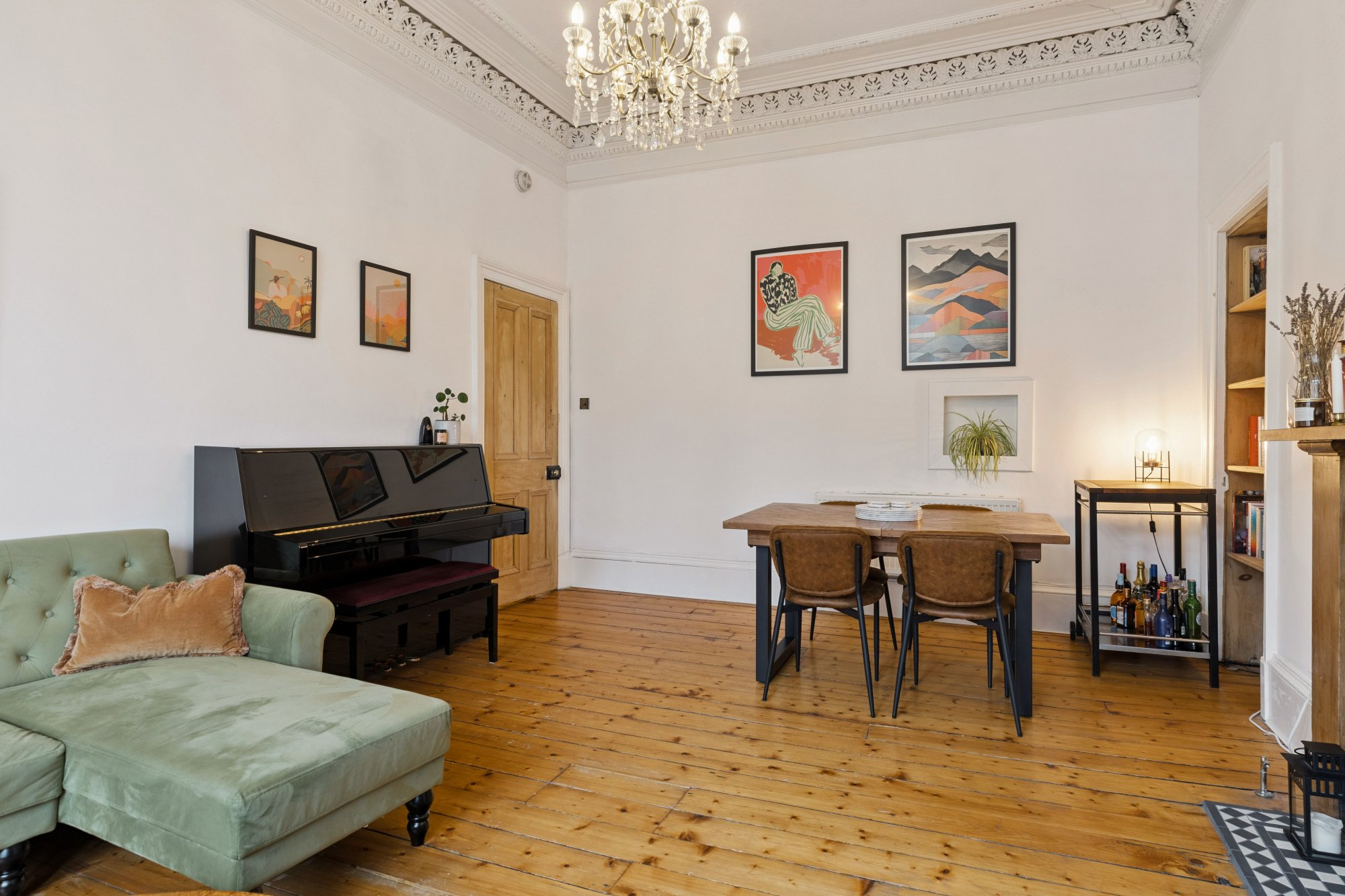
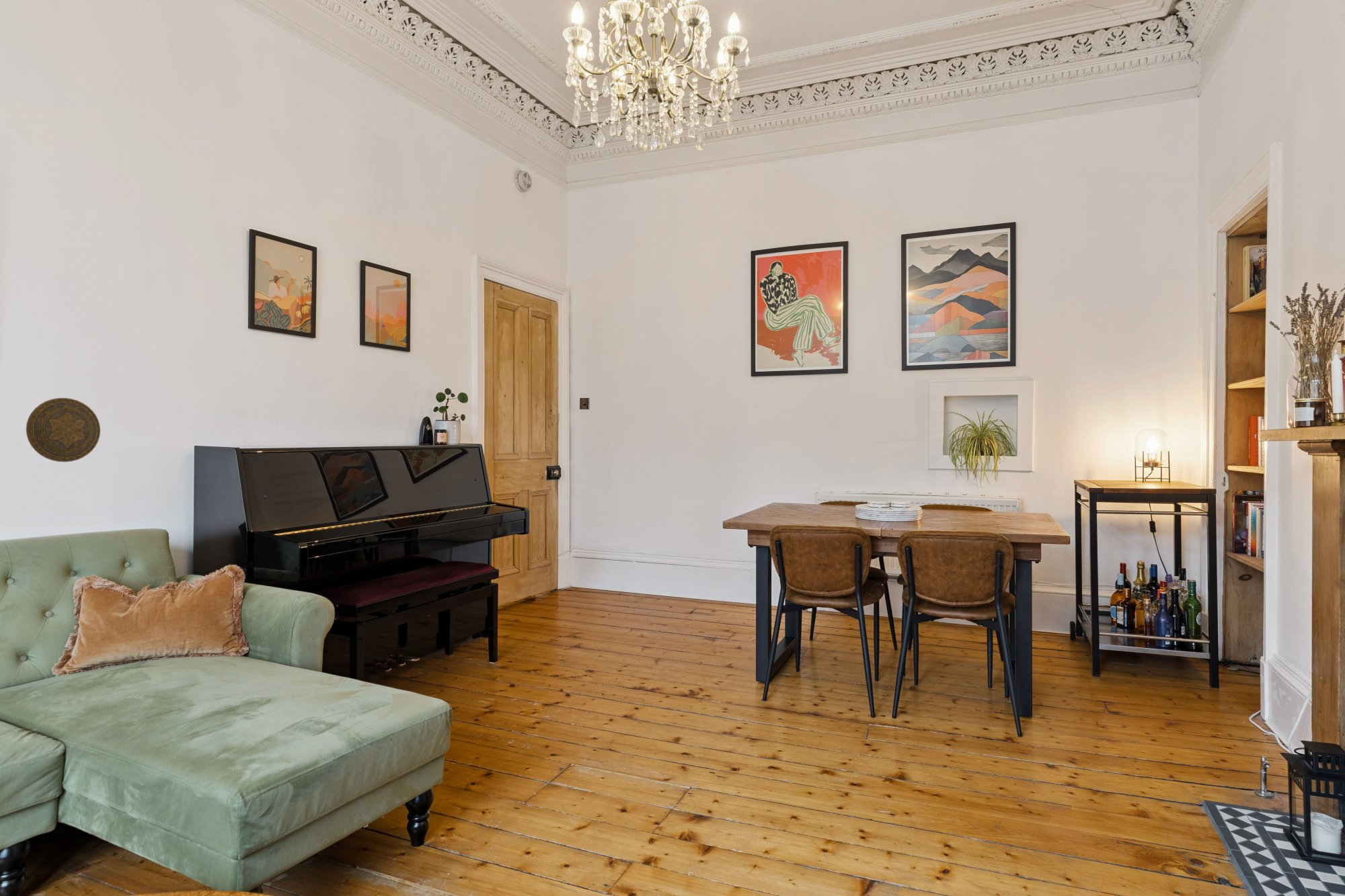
+ decorative plate [26,397,101,462]
